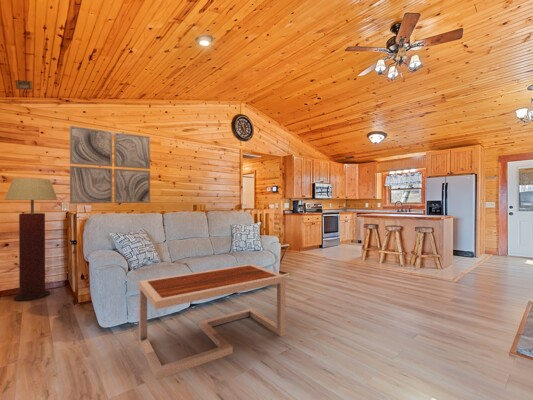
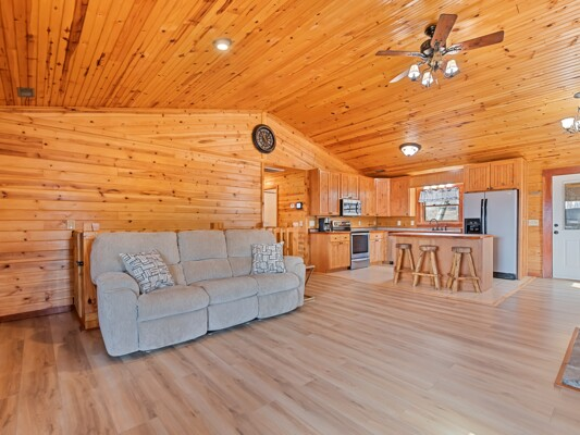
- floor lamp [4,177,59,303]
- coffee table [138,263,286,381]
- wall art [69,125,151,205]
